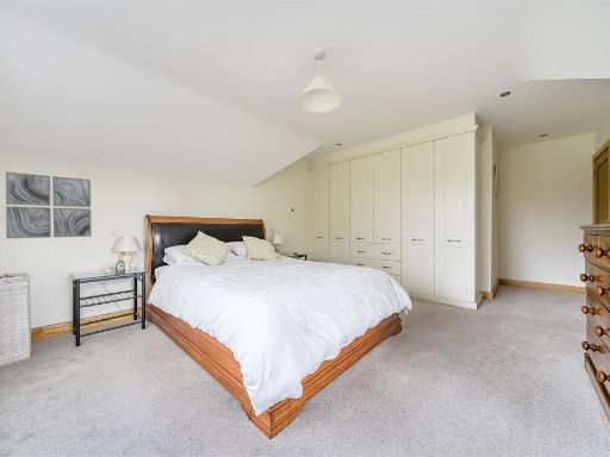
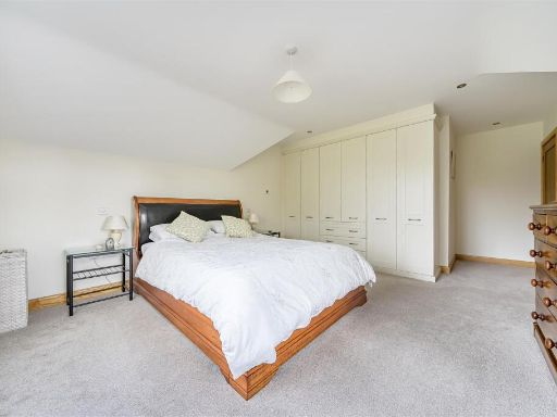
- wall art [5,171,93,239]
